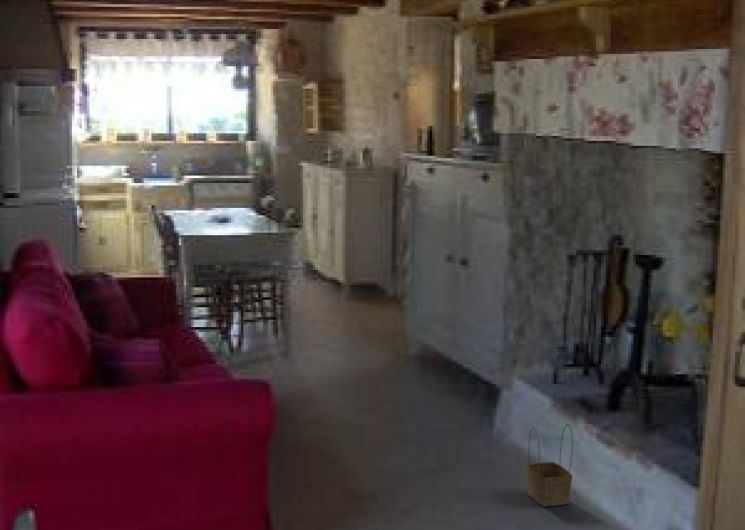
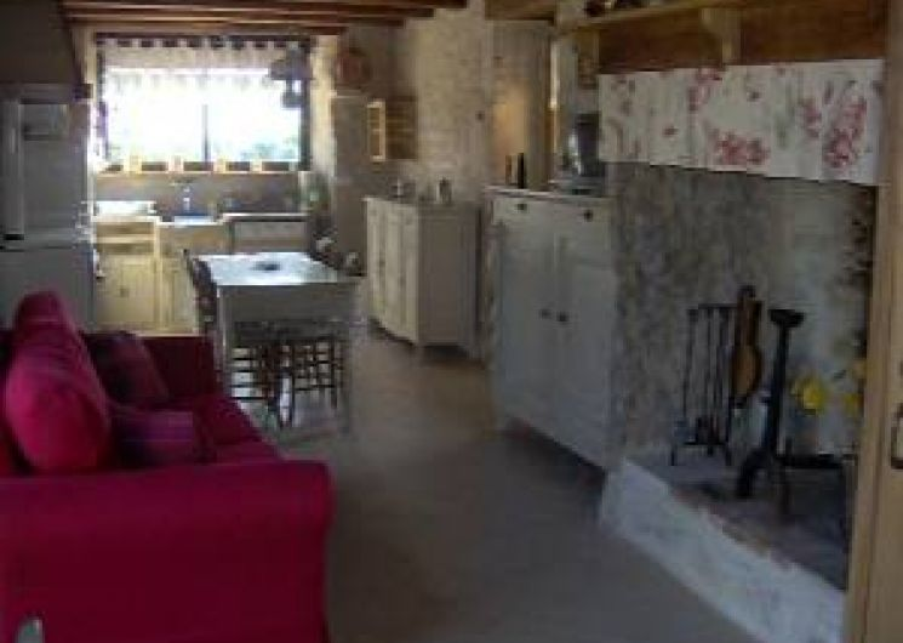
- basket [526,423,574,508]
